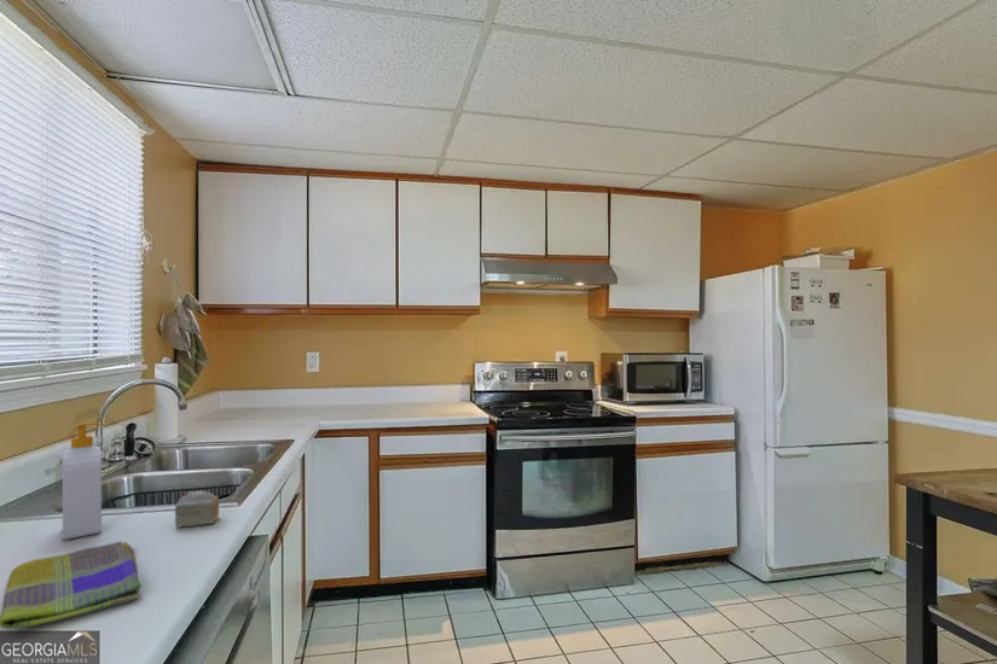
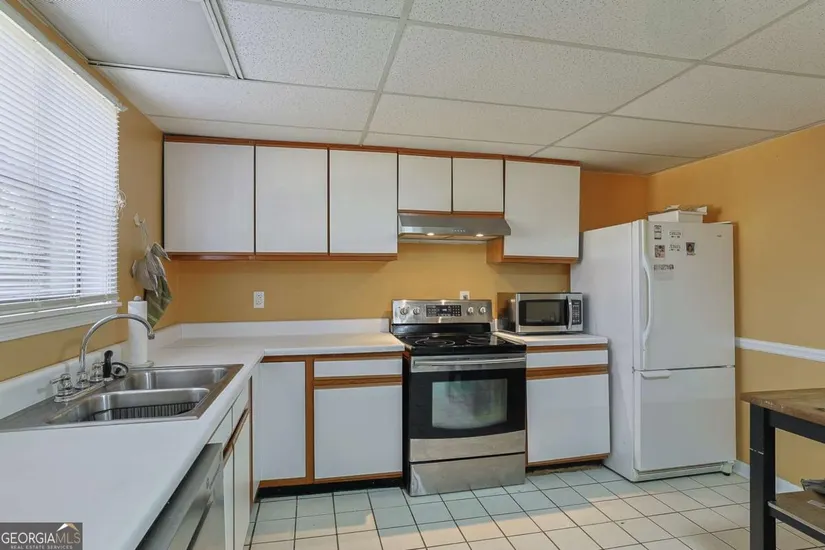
- cake slice [174,489,220,529]
- dish towel [0,540,143,630]
- soap bottle [62,421,106,541]
